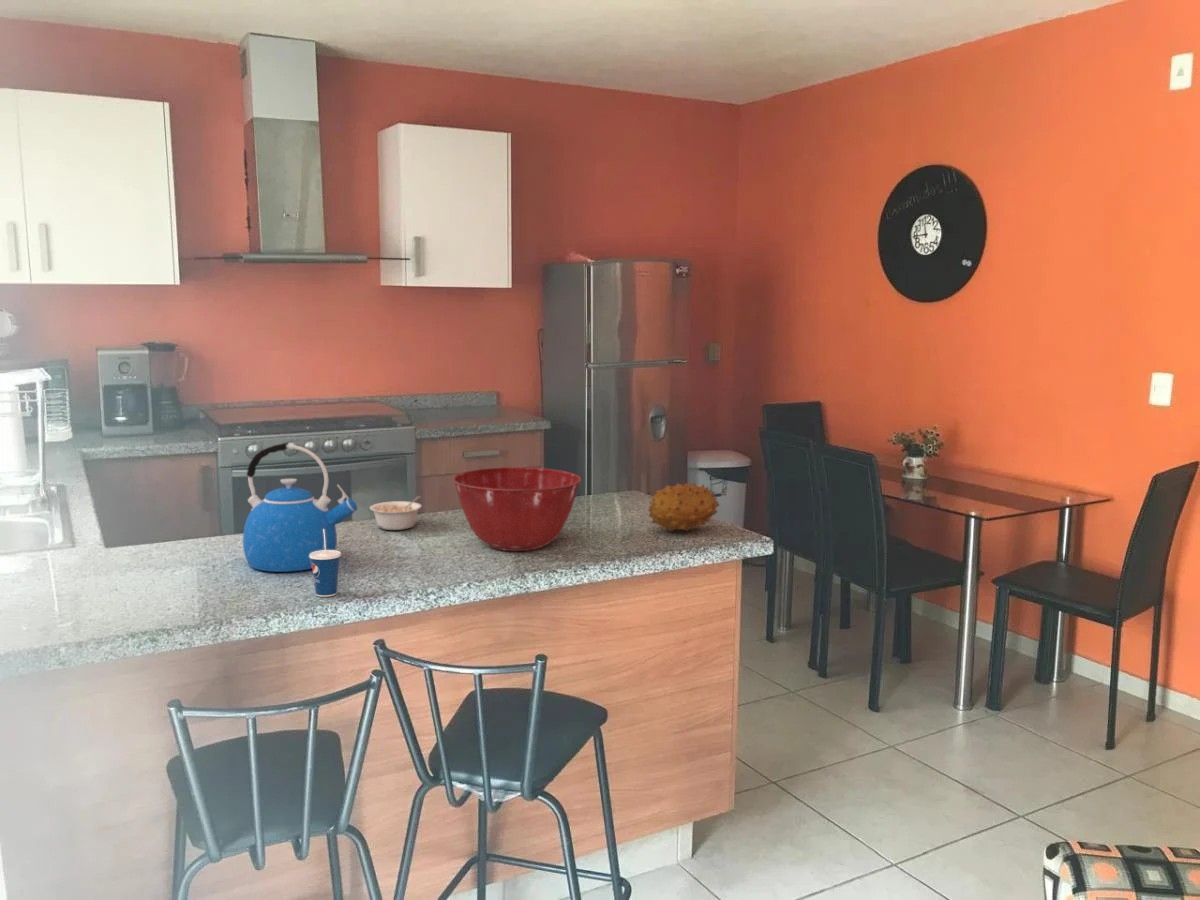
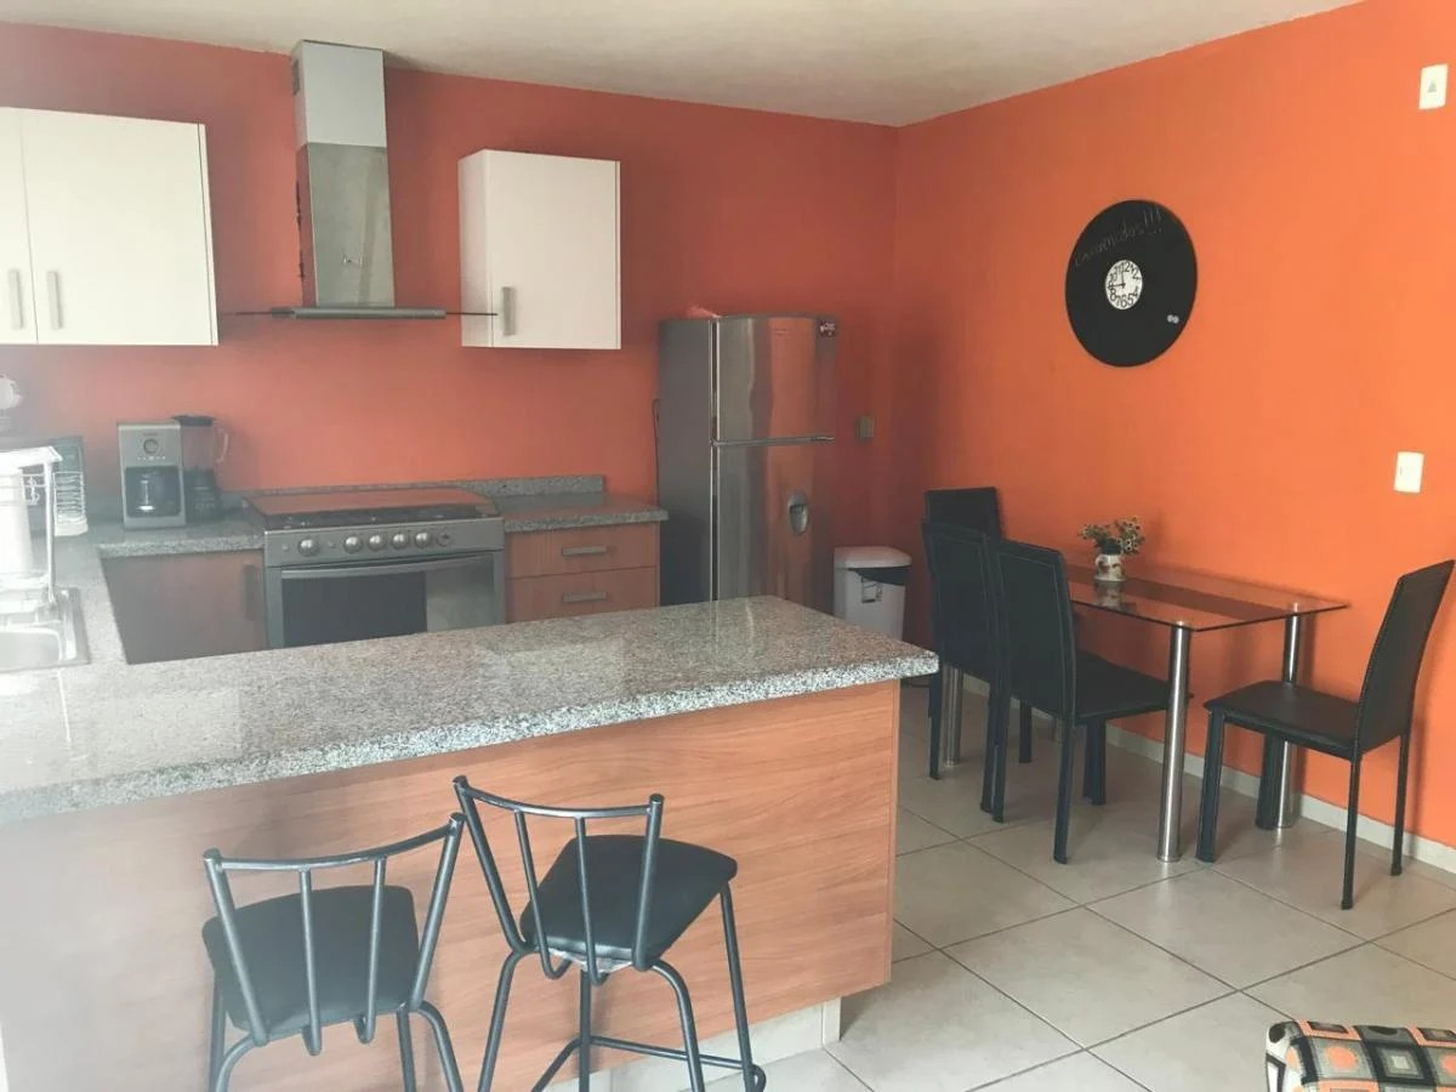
- mixing bowl [452,466,582,552]
- fruit [647,481,721,533]
- legume [369,495,423,531]
- cup [309,529,342,598]
- kettle [242,441,358,573]
